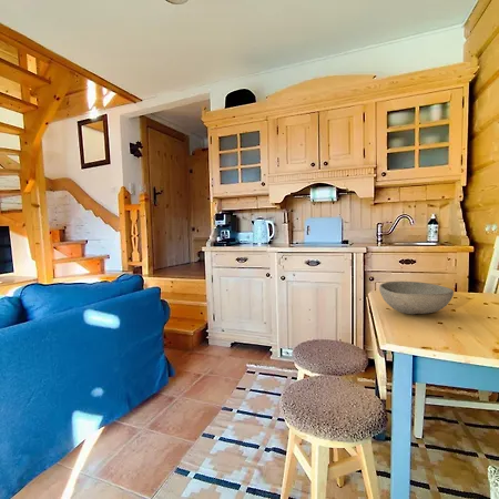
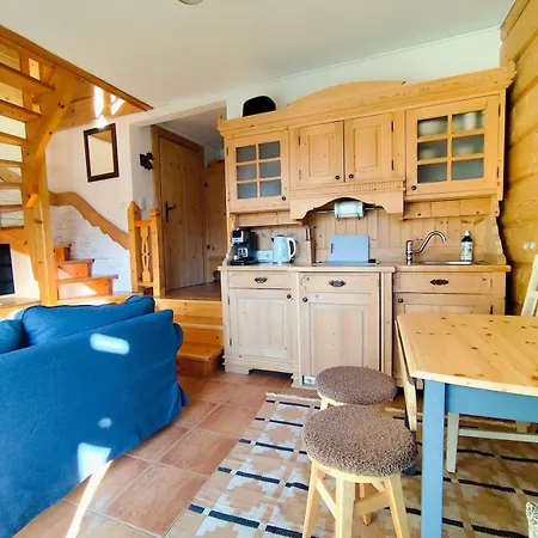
- bowl [378,281,455,315]
